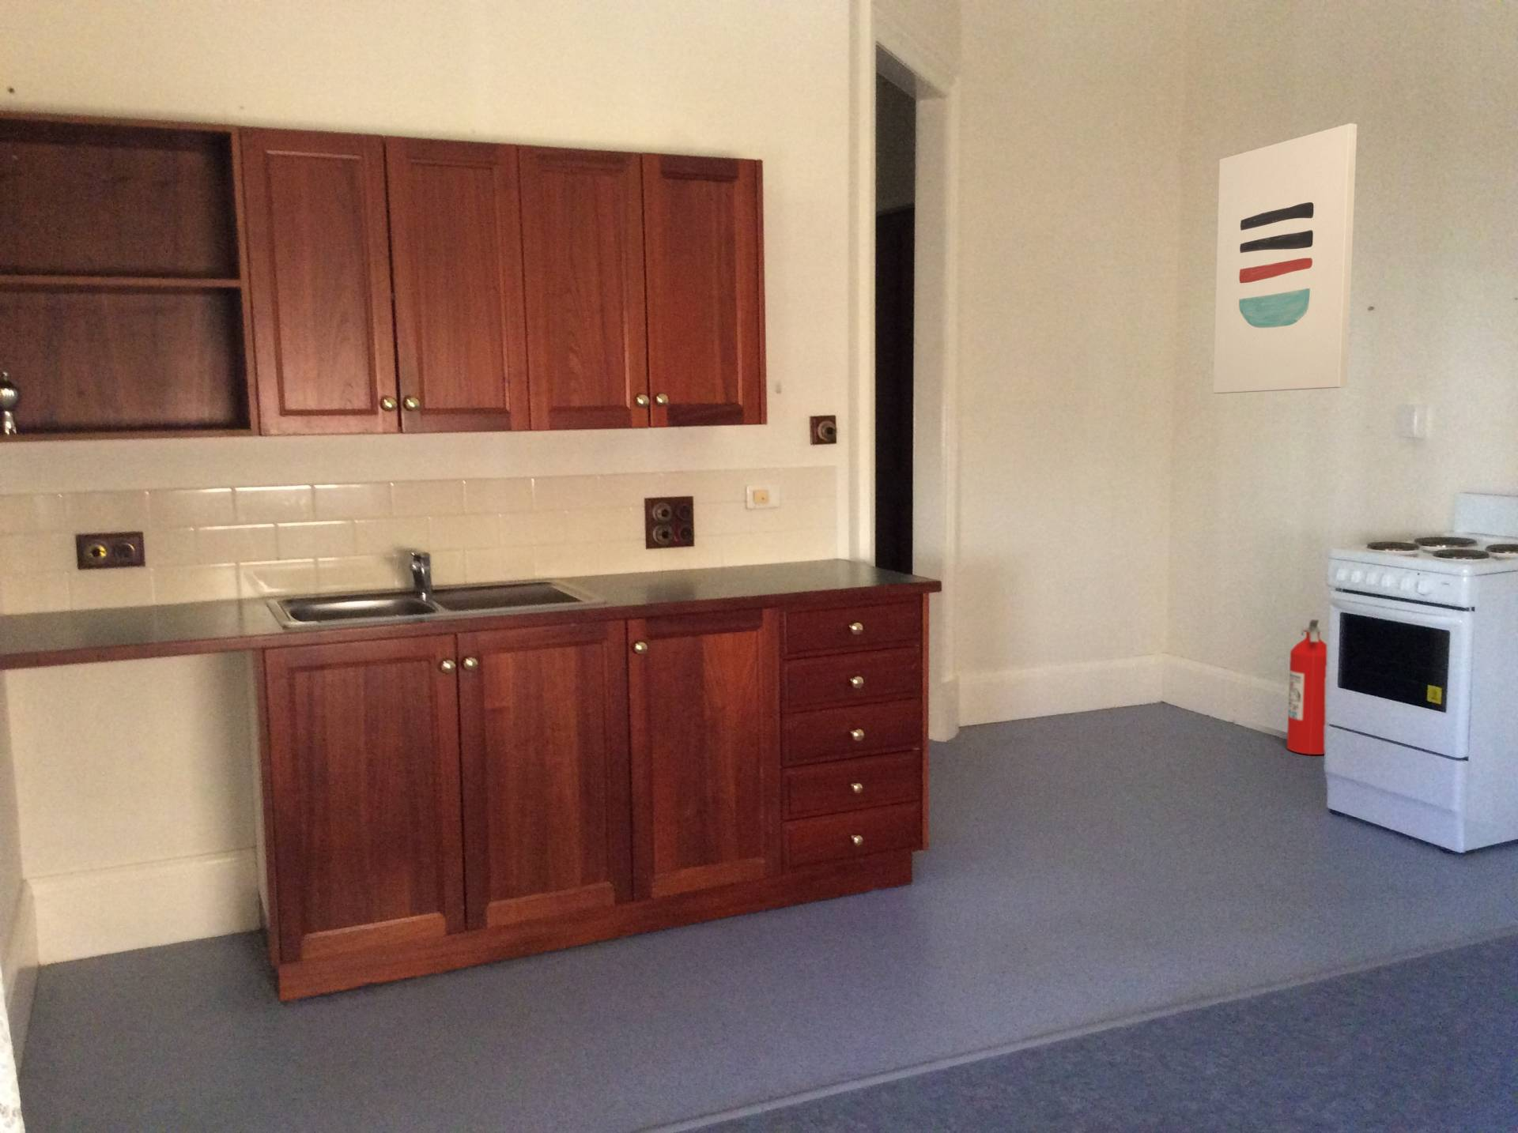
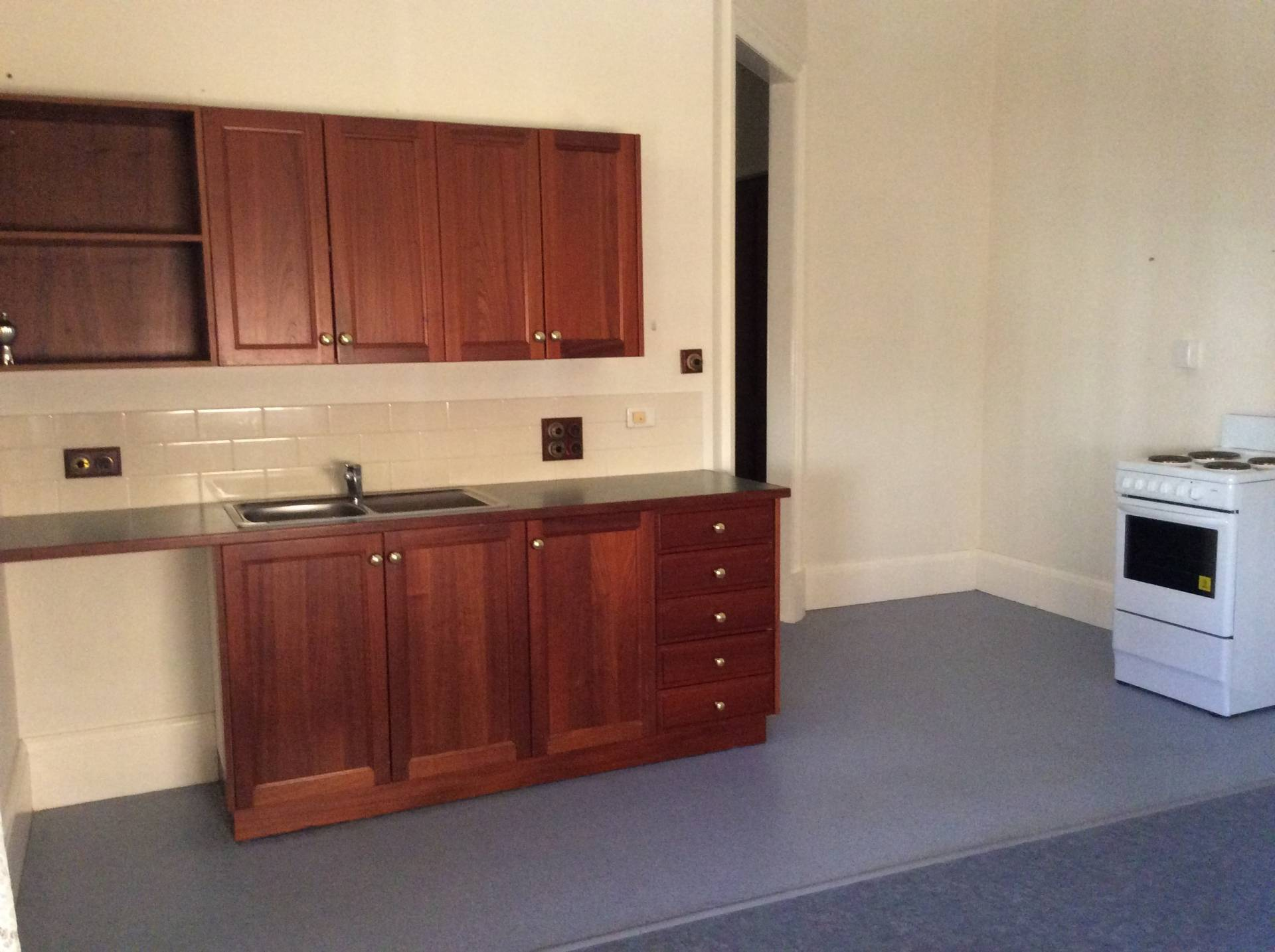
- fire extinguisher [1286,619,1328,756]
- wall art [1212,123,1357,394]
